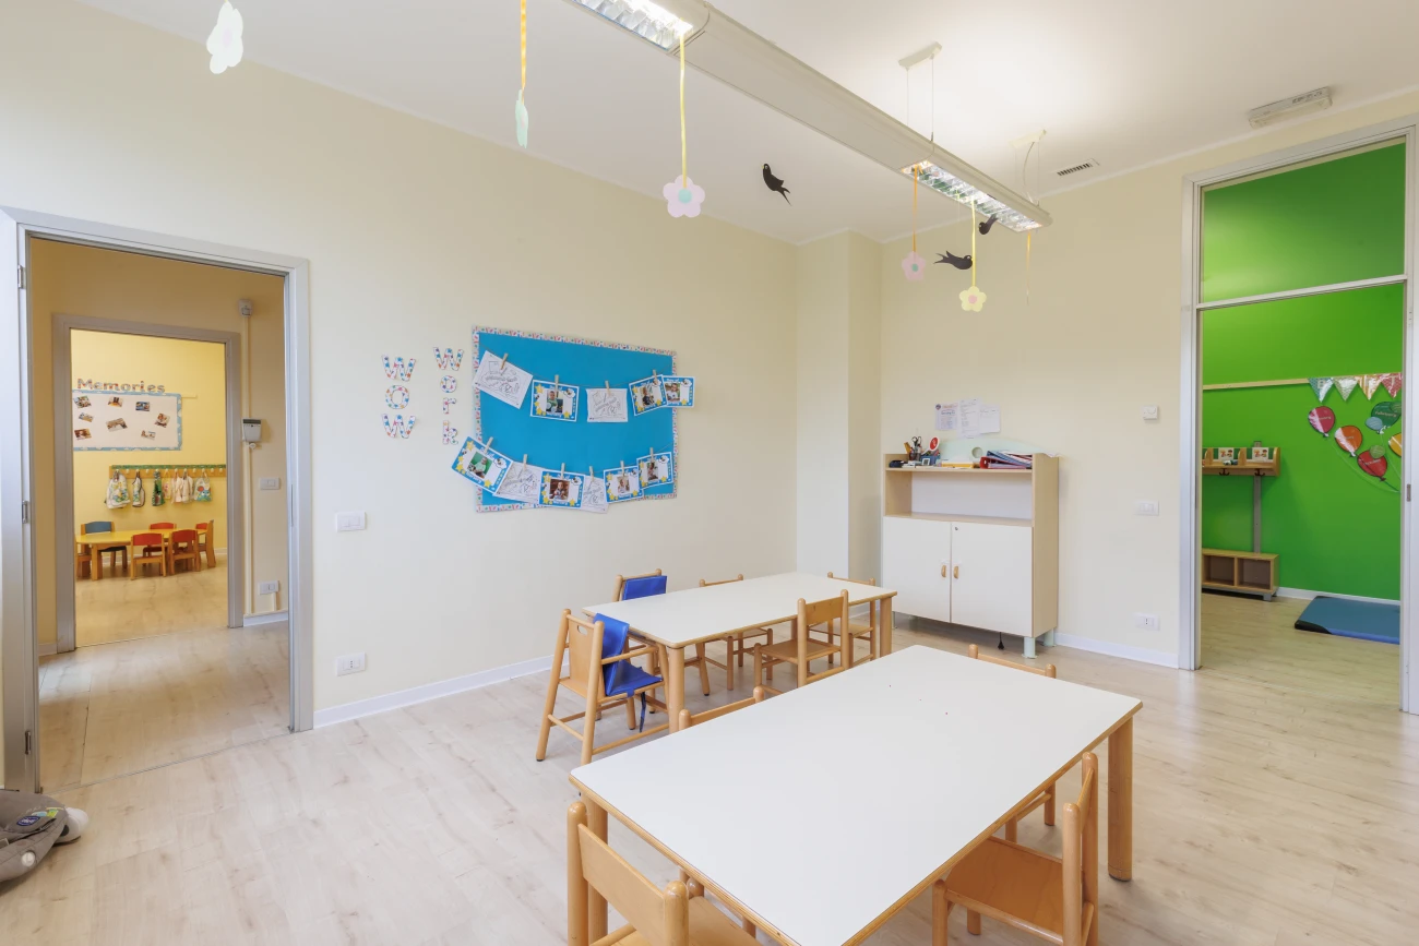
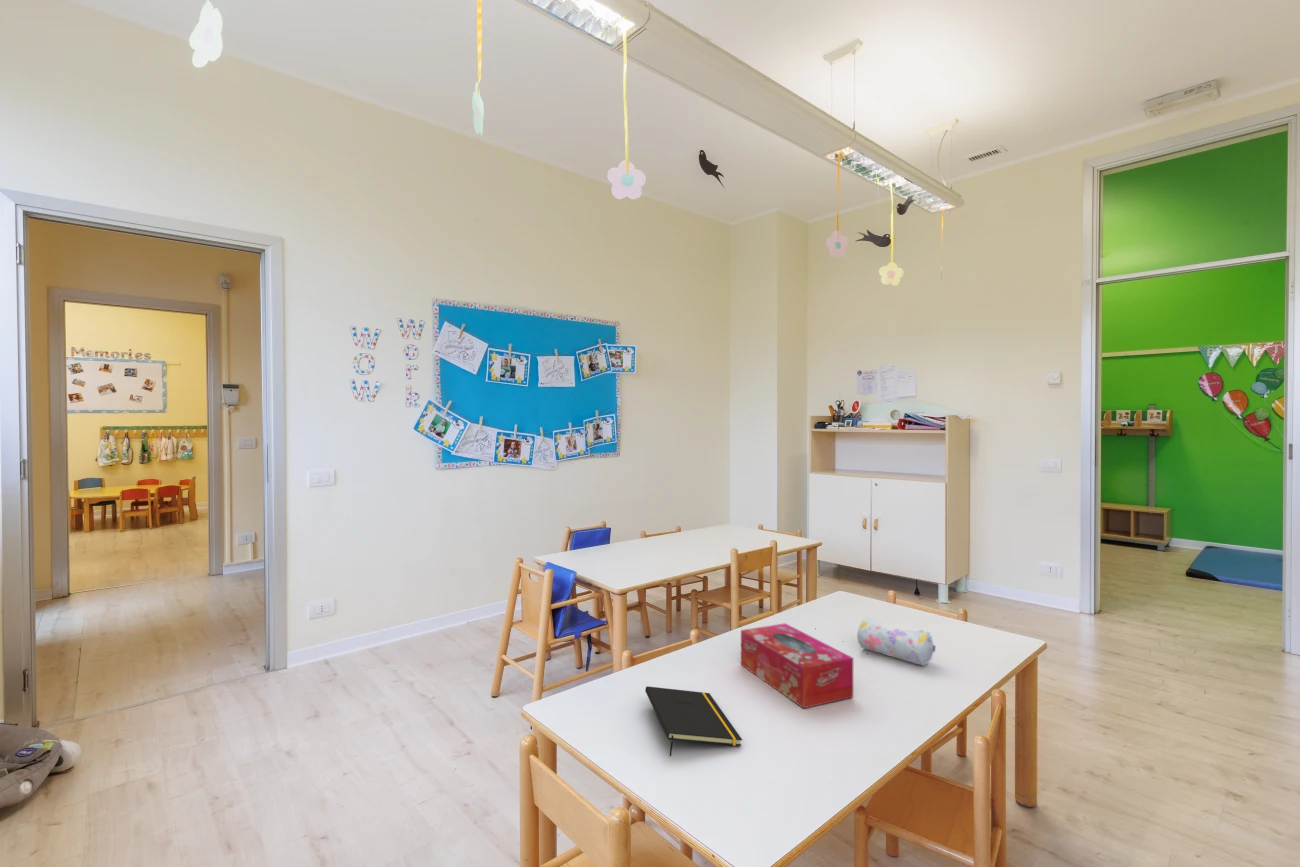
+ tissue box [740,622,854,709]
+ pencil case [856,617,936,667]
+ notepad [644,685,743,757]
